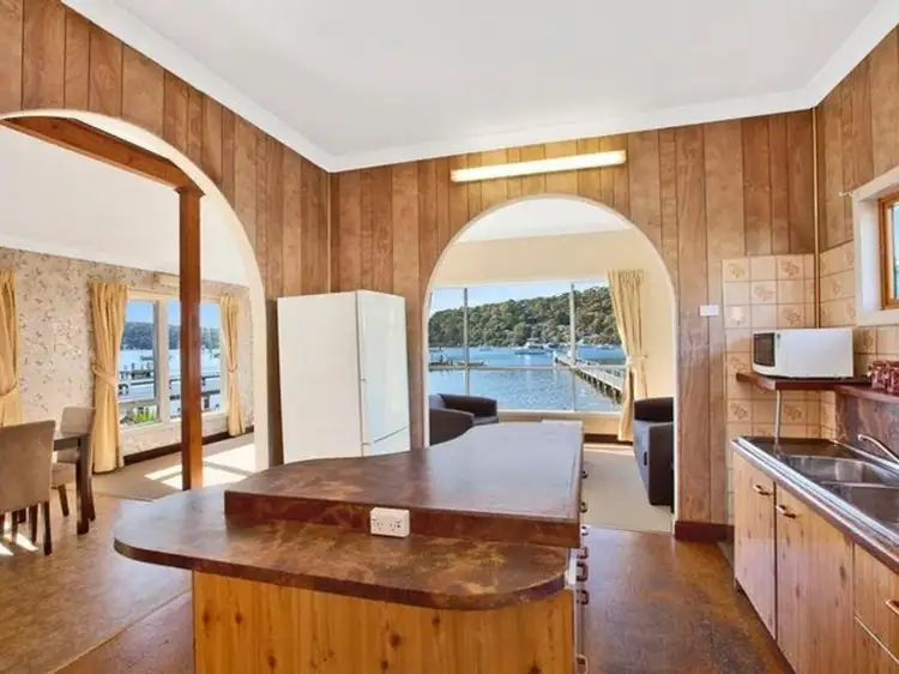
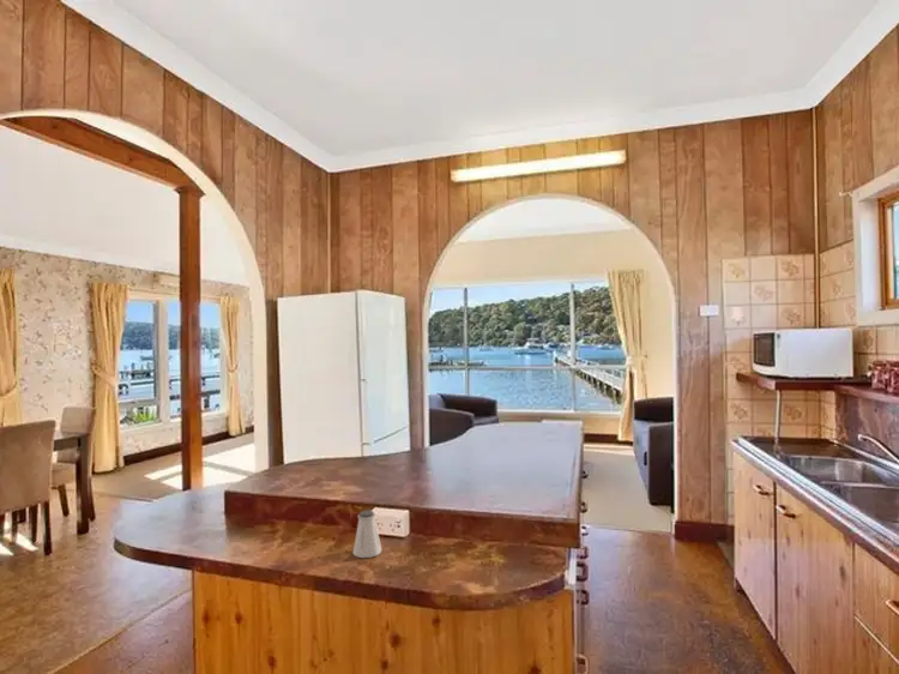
+ saltshaker [351,508,382,559]
